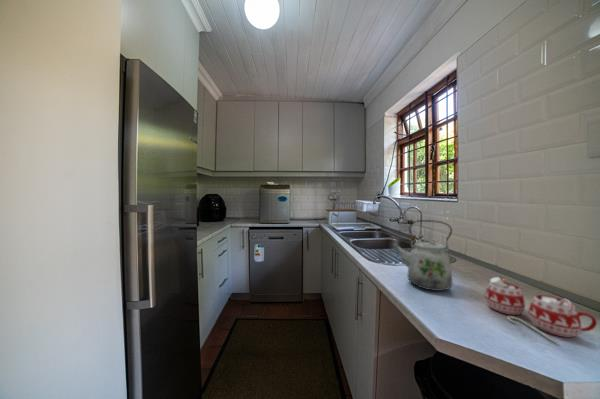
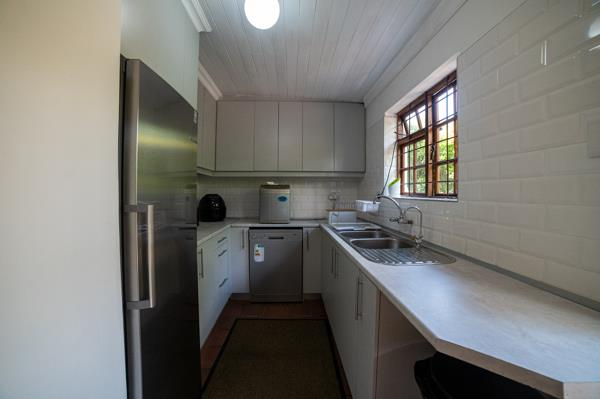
- kettle [392,219,454,292]
- mug [484,275,598,344]
